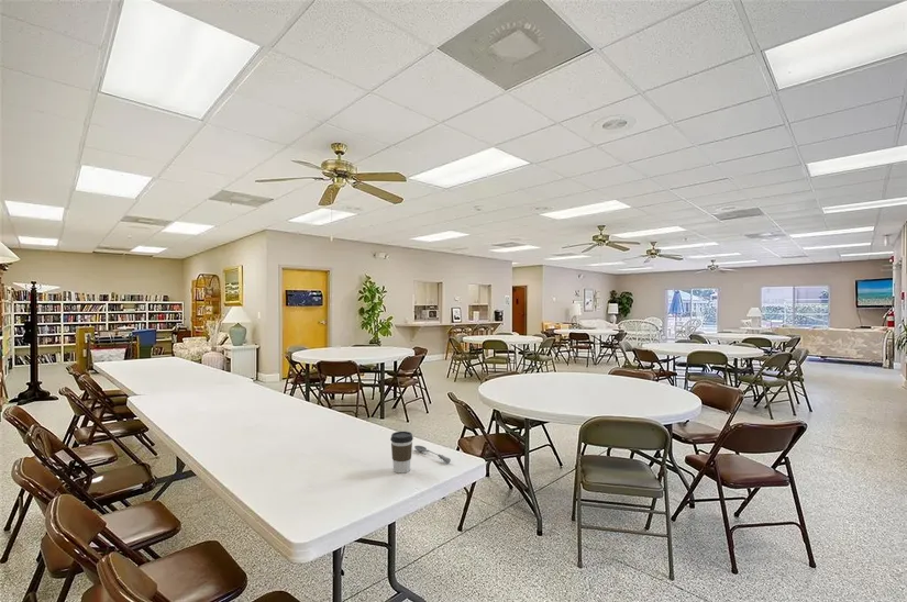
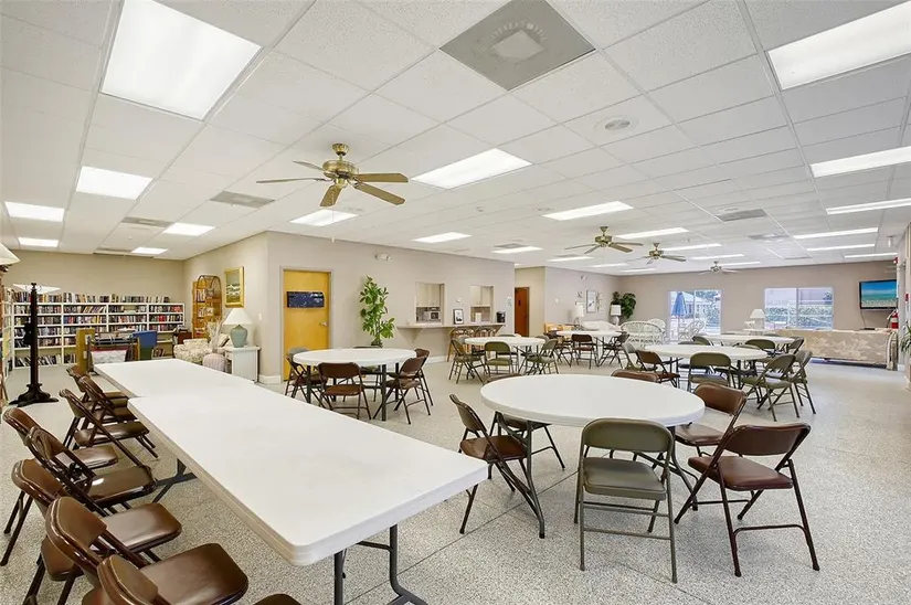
- coffee cup [389,431,414,473]
- soupspoon [413,445,452,465]
